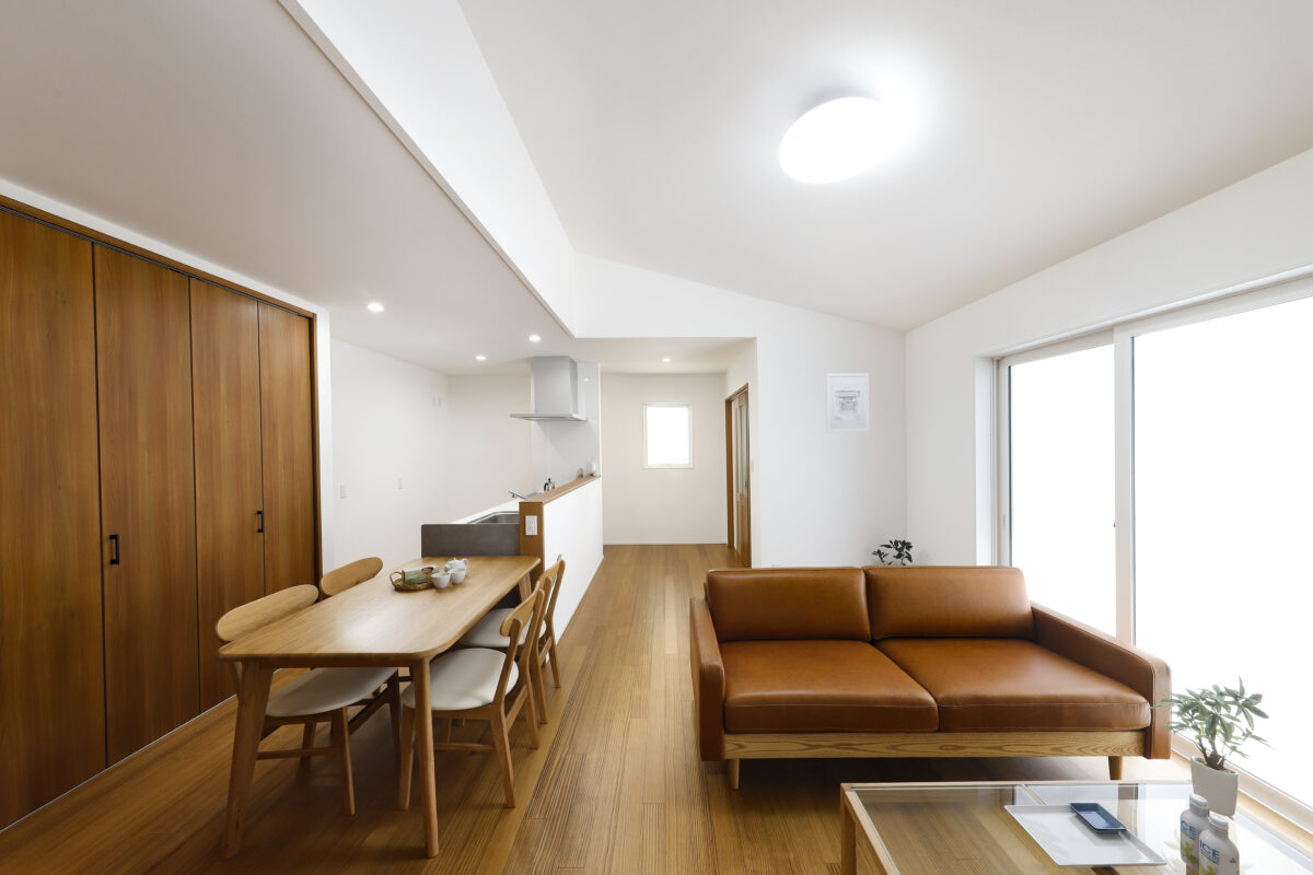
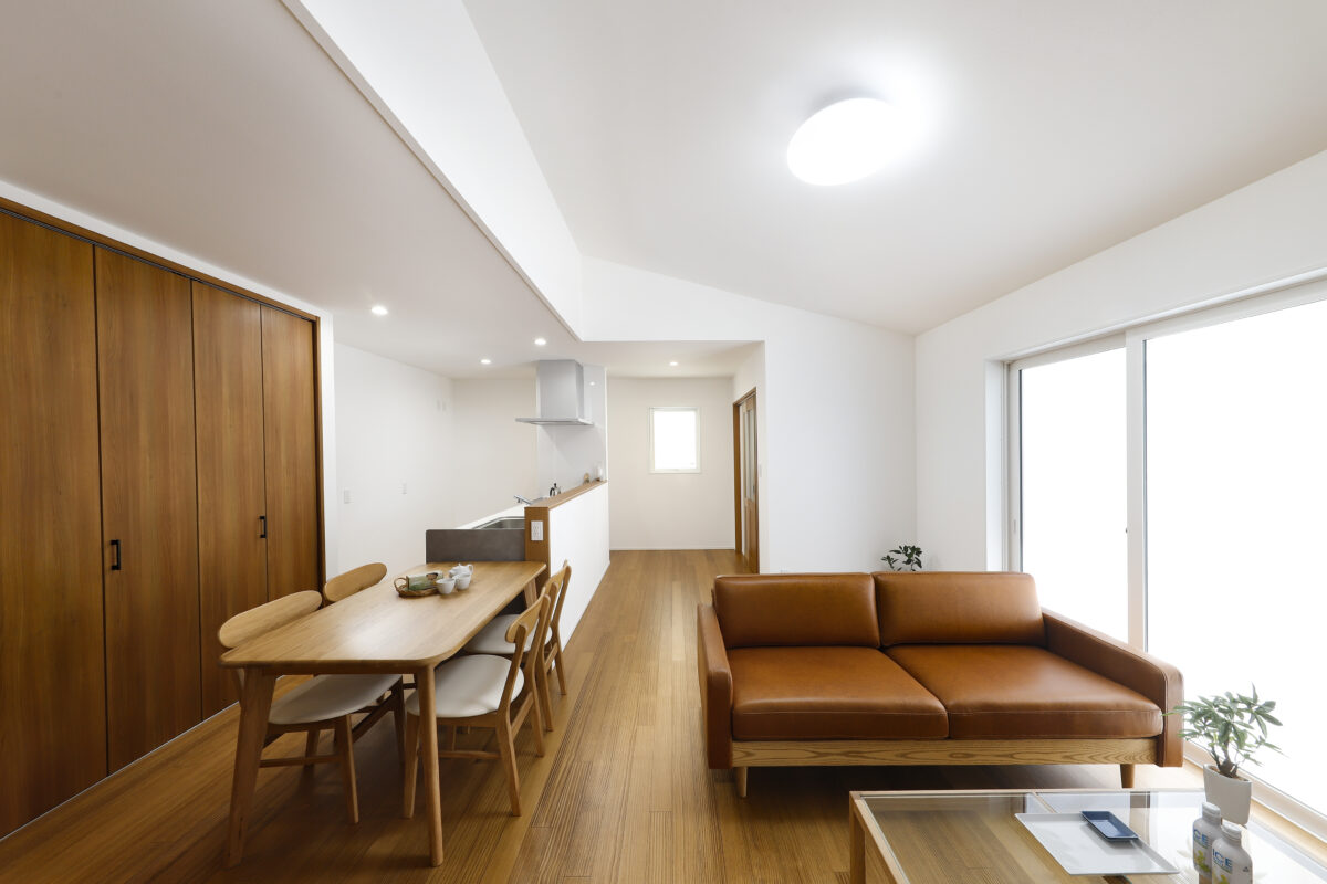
- wall art [825,372,871,433]
